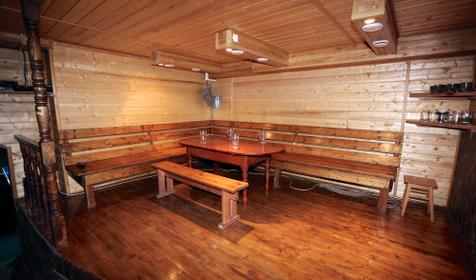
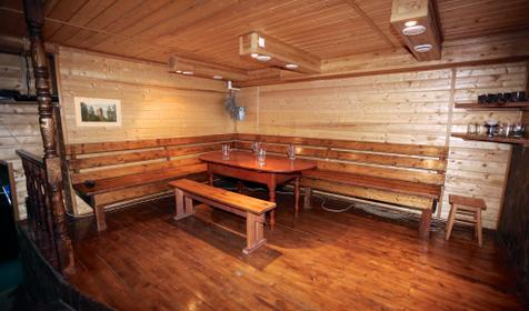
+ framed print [72,96,122,128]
